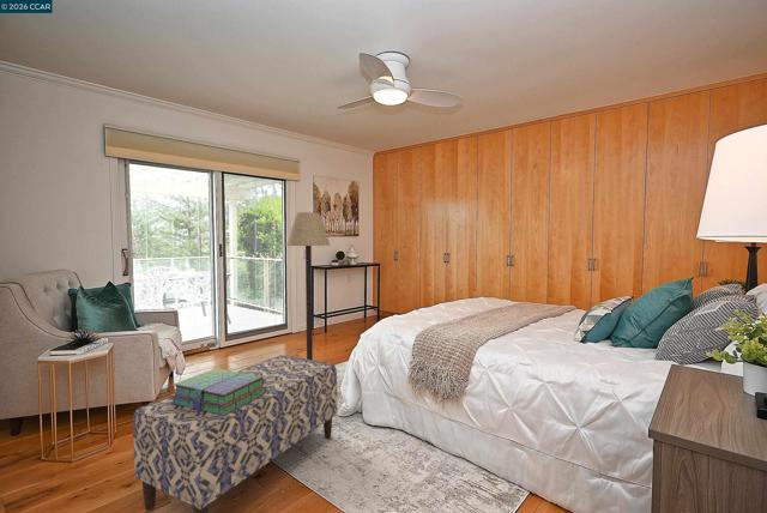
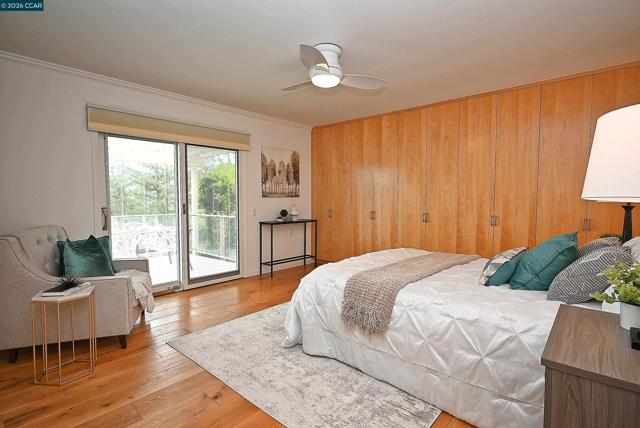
- floor lamp [285,211,331,361]
- stack of books [170,368,266,416]
- bench [132,355,338,513]
